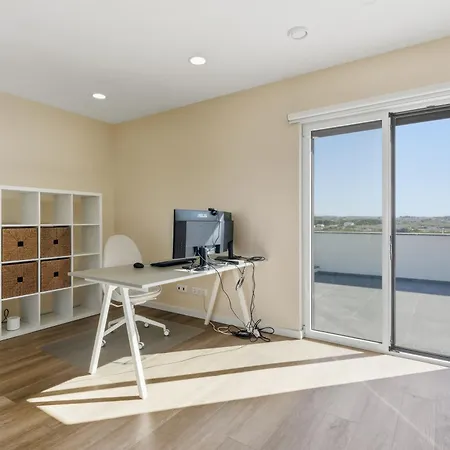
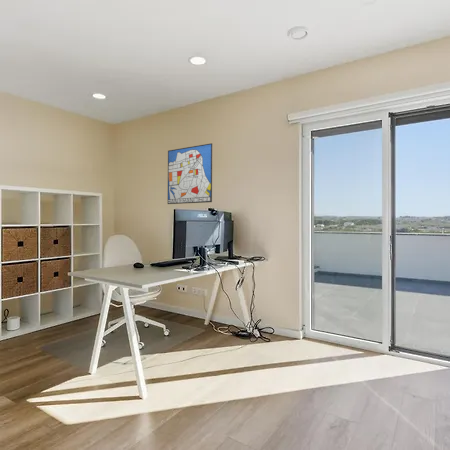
+ wall art [167,143,213,205]
